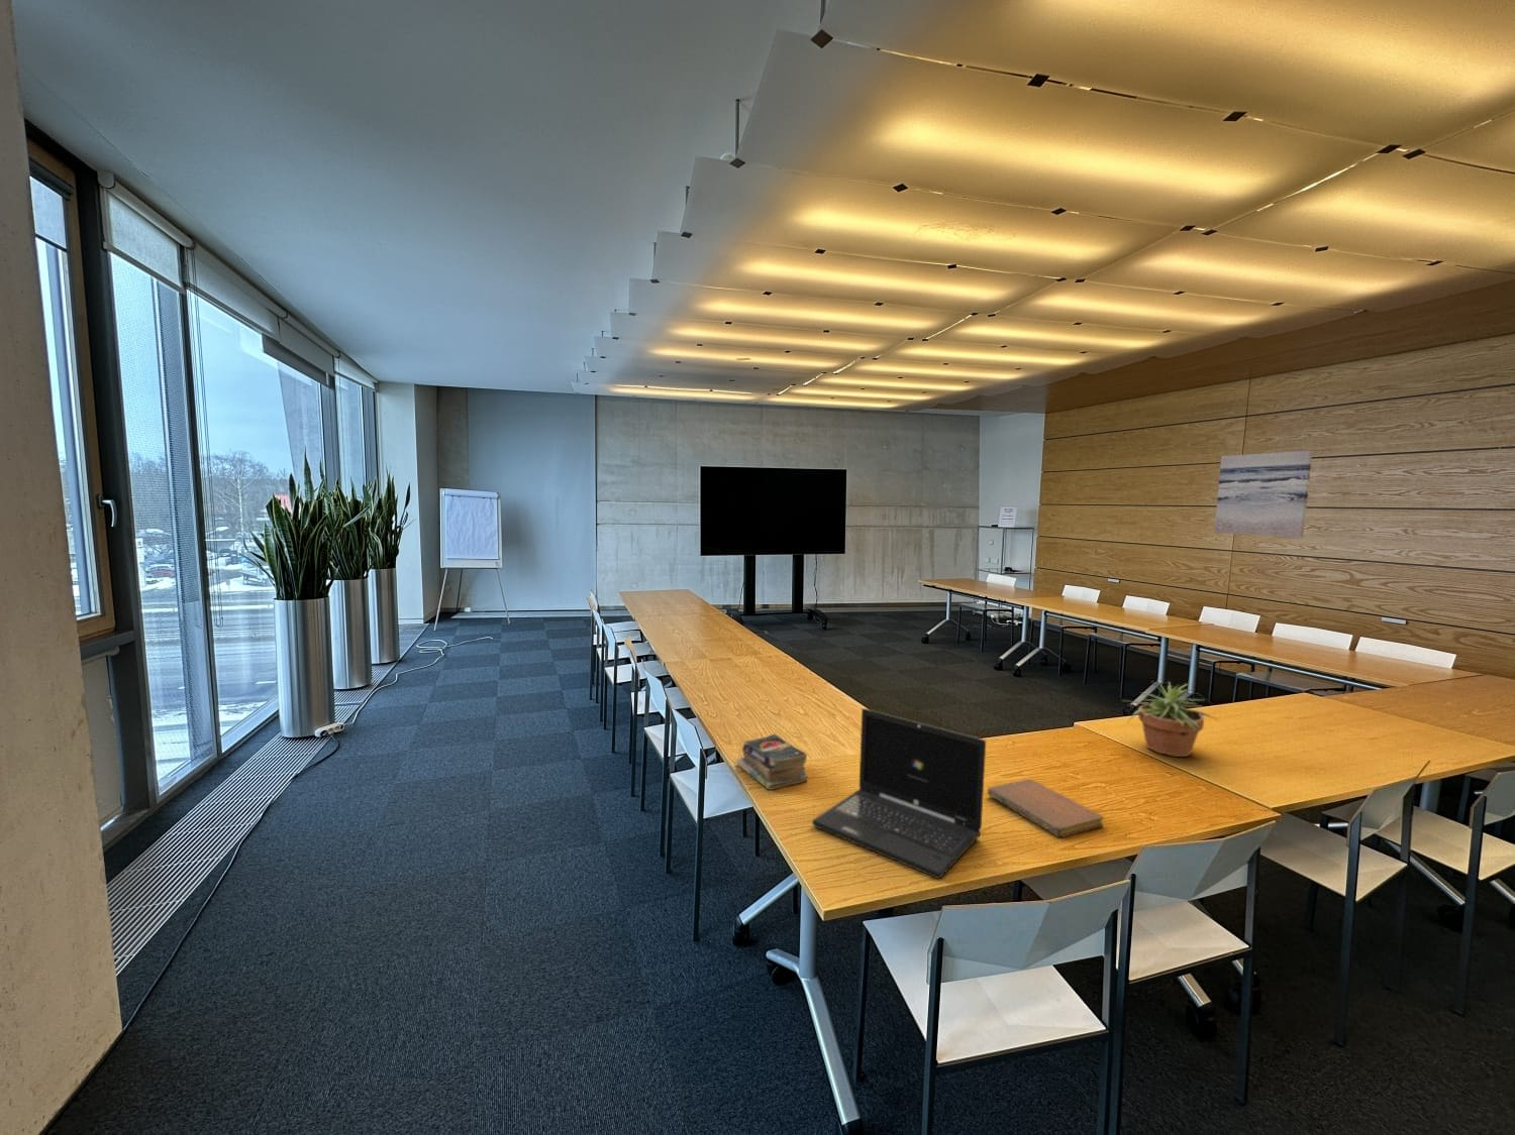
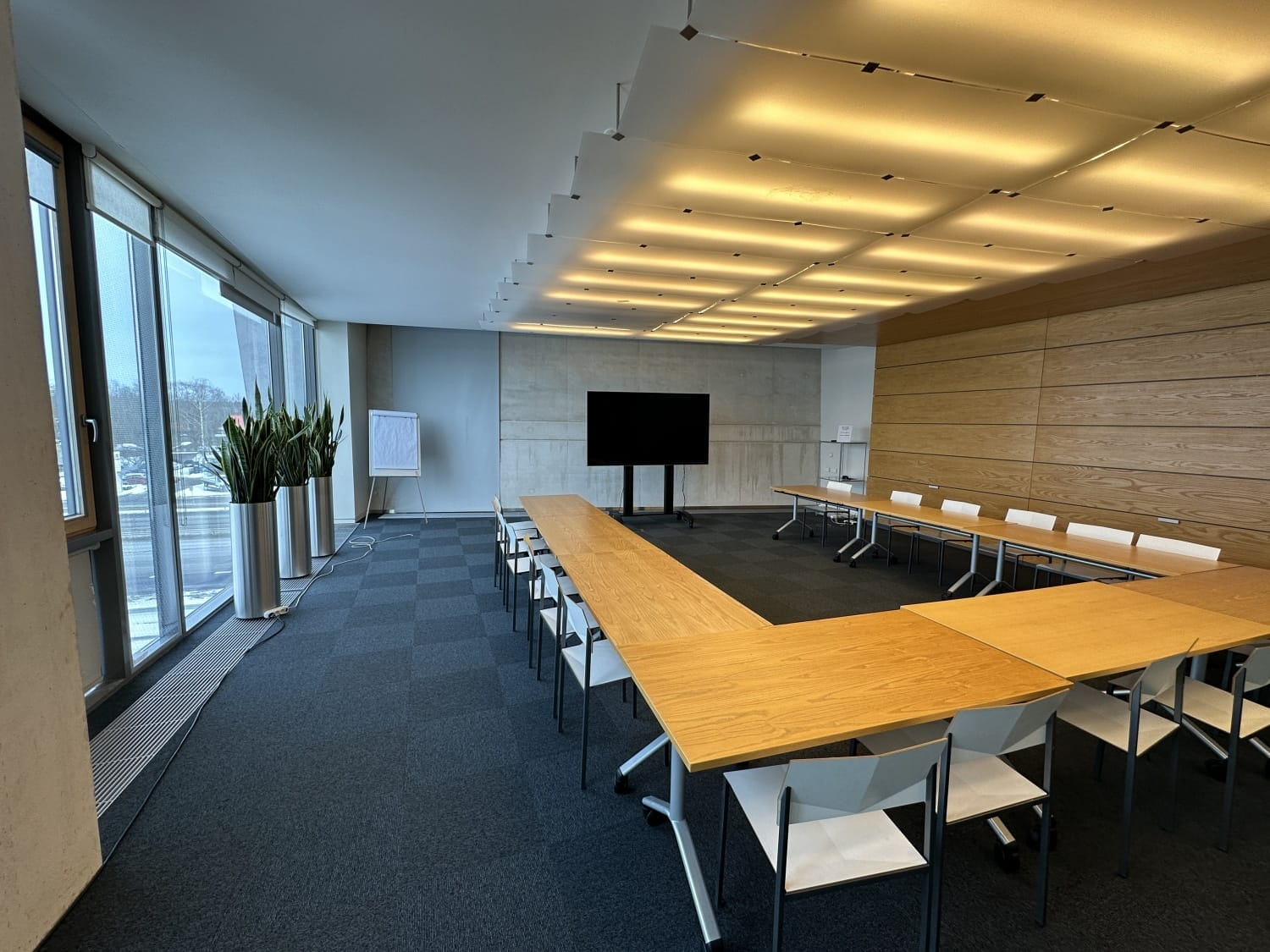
- notebook [987,777,1105,838]
- book [735,733,809,790]
- wall art [1213,449,1313,539]
- laptop [811,707,987,880]
- potted plant [1120,678,1218,758]
